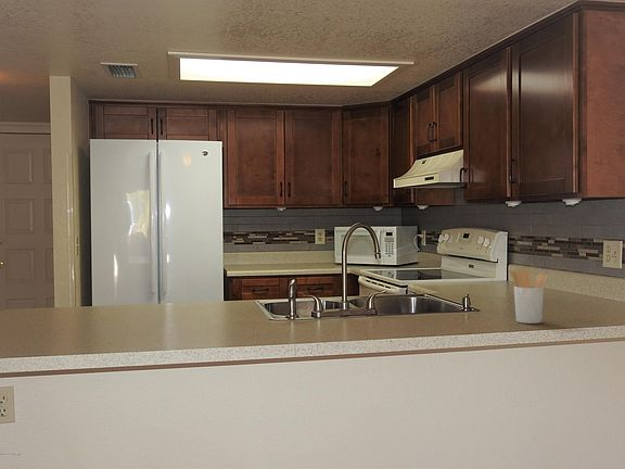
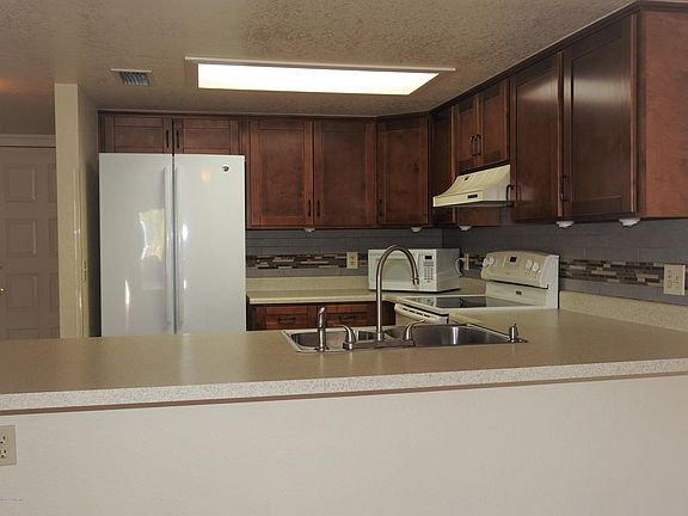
- utensil holder [508,269,548,325]
